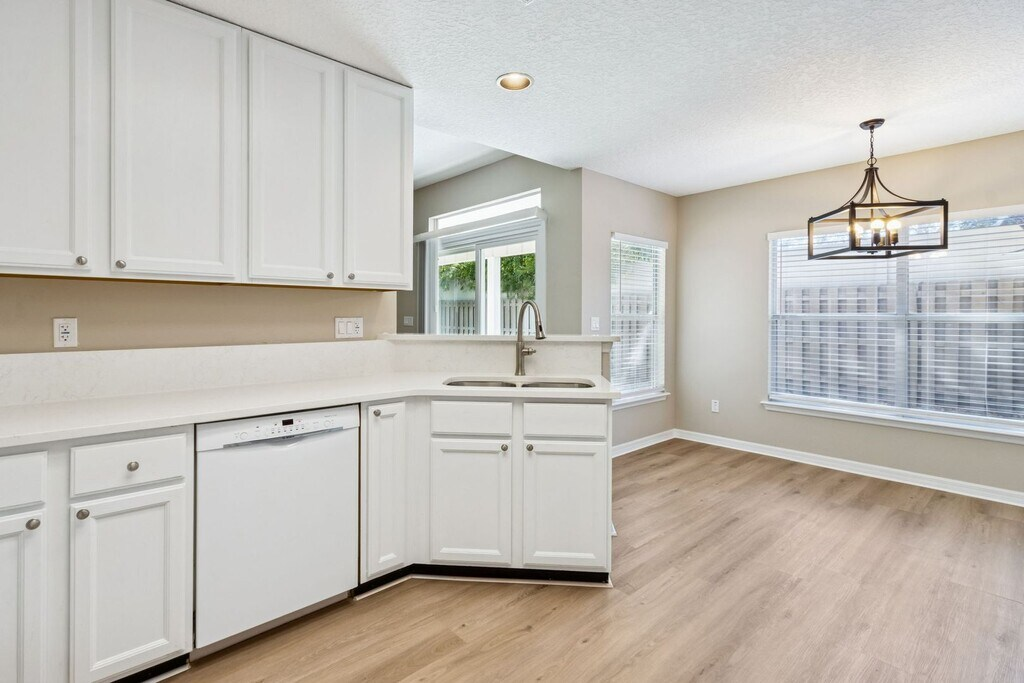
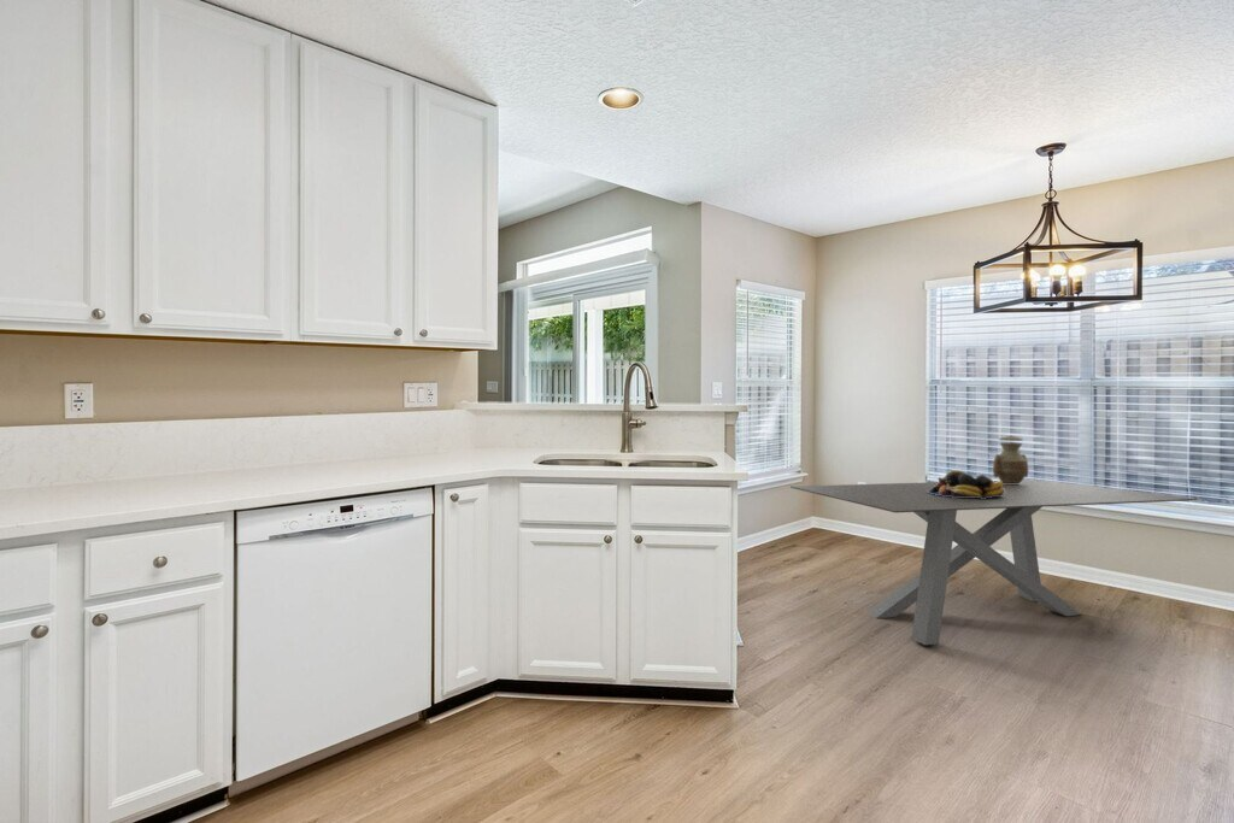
+ fruit bowl [928,470,1005,499]
+ dining table [789,478,1199,646]
+ vase [992,435,1029,484]
